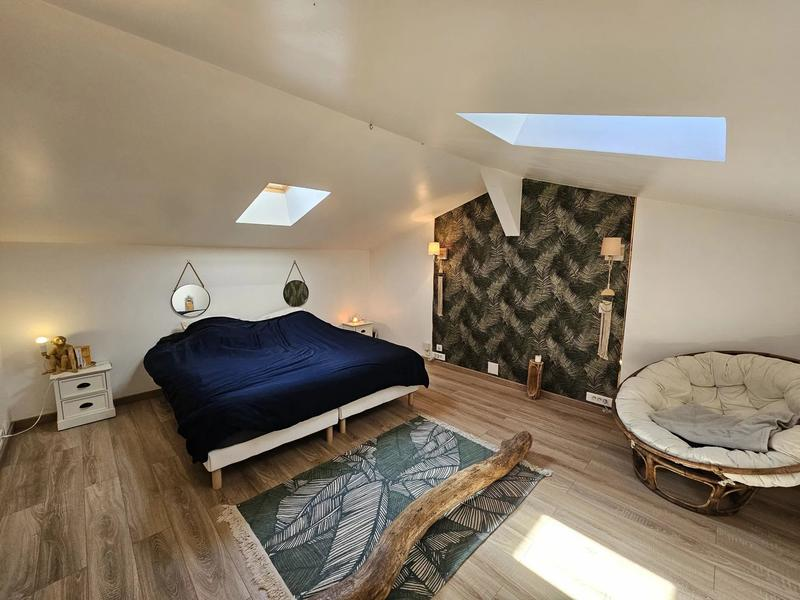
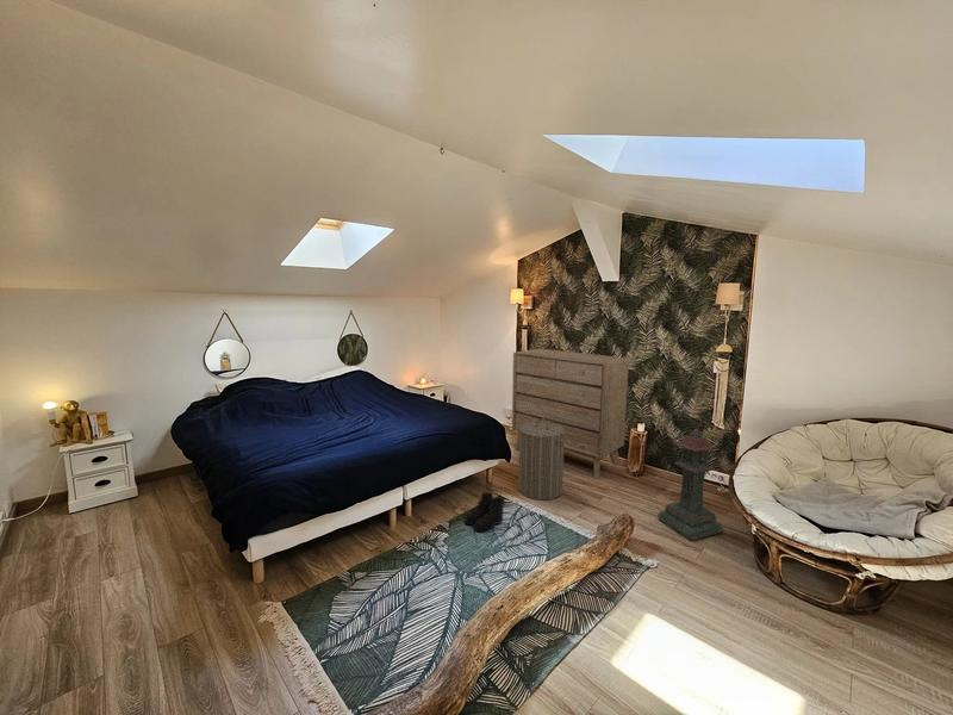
+ dresser [511,348,630,479]
+ boots [463,491,505,533]
+ laundry hamper [517,418,567,502]
+ lantern [656,427,724,542]
